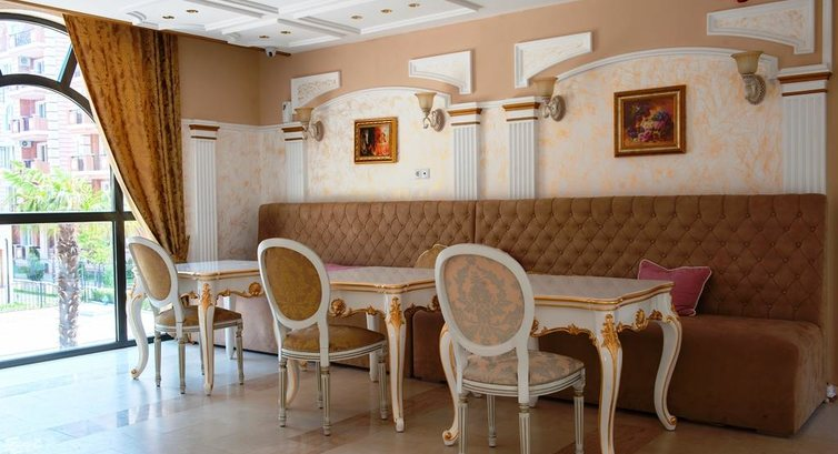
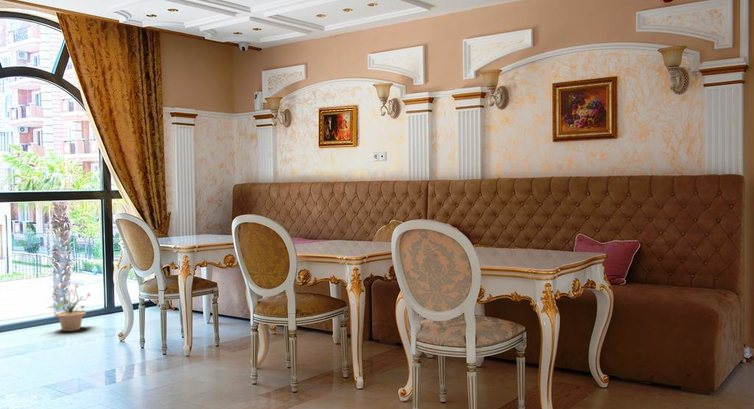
+ potted plant [47,283,92,332]
